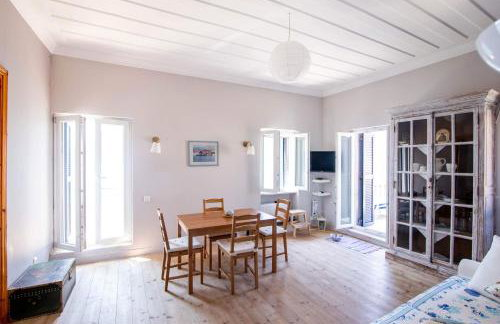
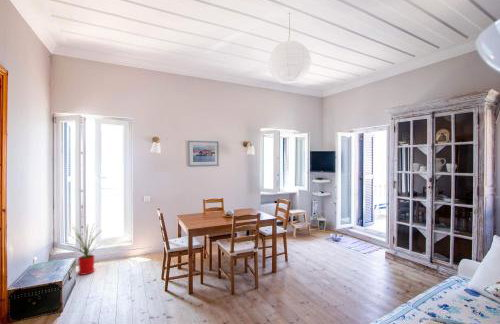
+ house plant [63,222,105,276]
